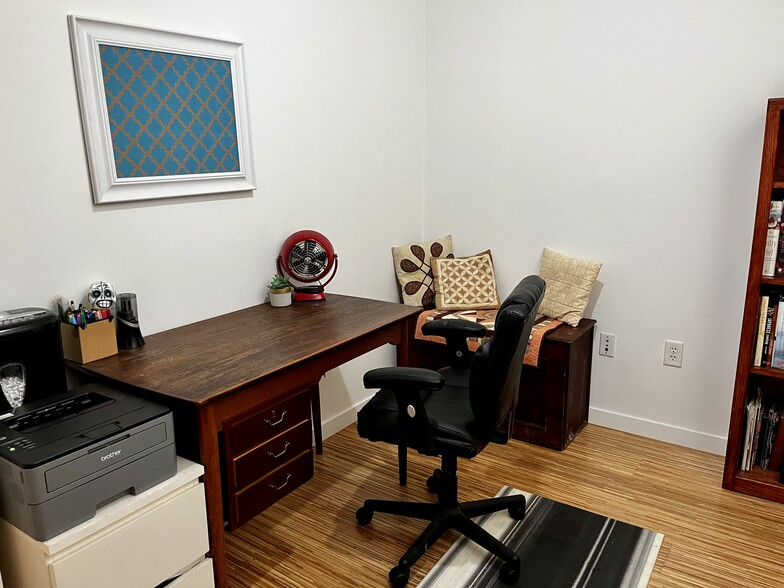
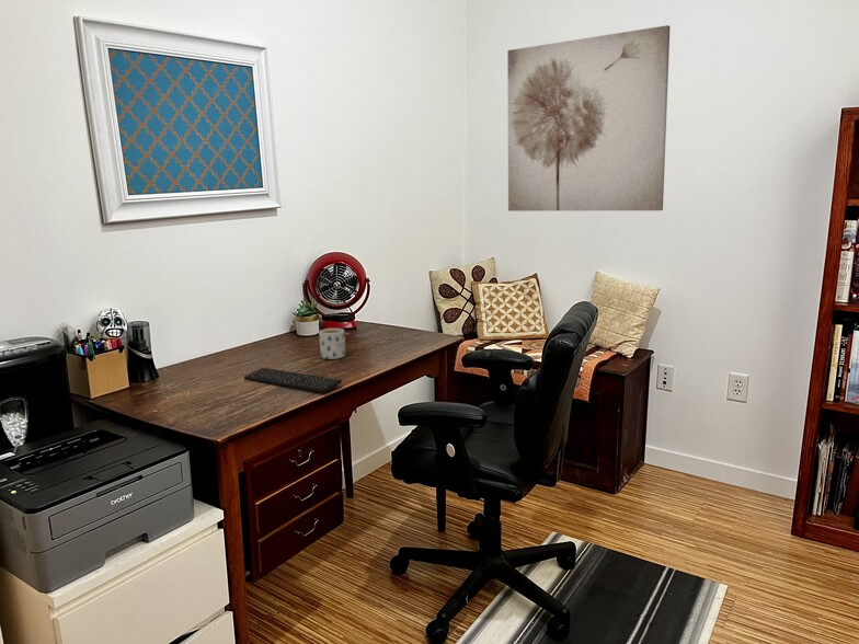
+ wall art [506,24,671,212]
+ keyboard [243,367,343,394]
+ mug [318,327,346,360]
